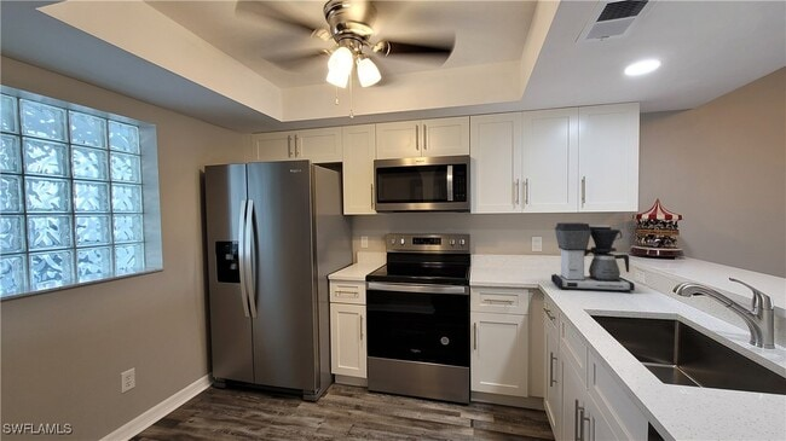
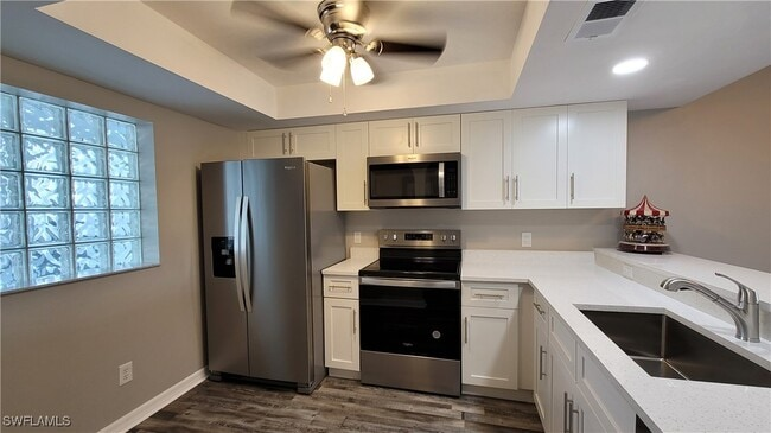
- coffee maker [550,221,636,294]
